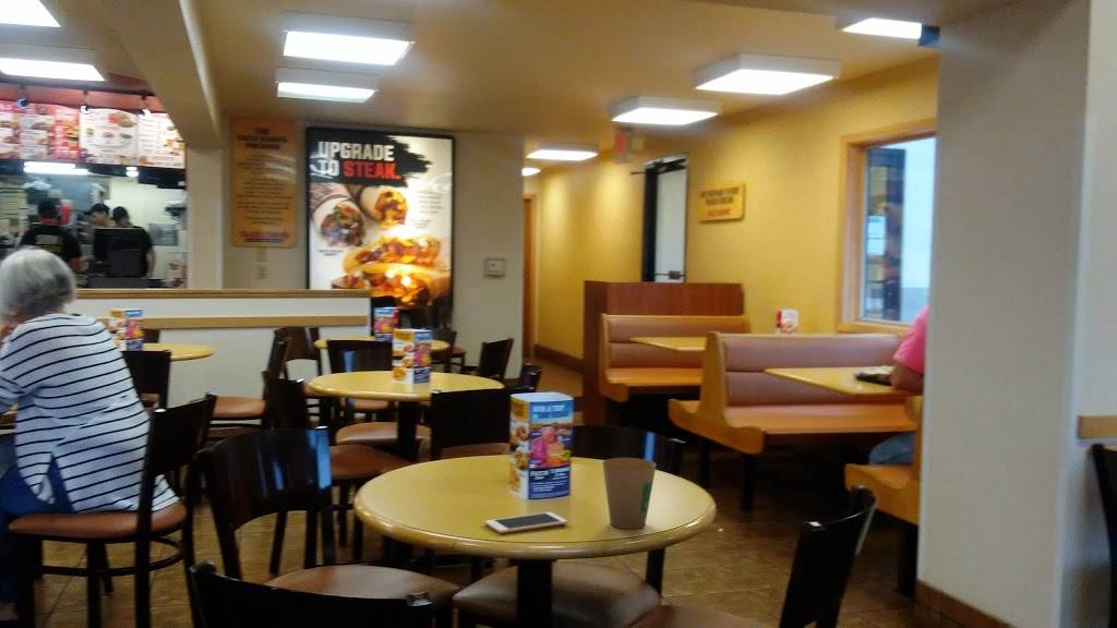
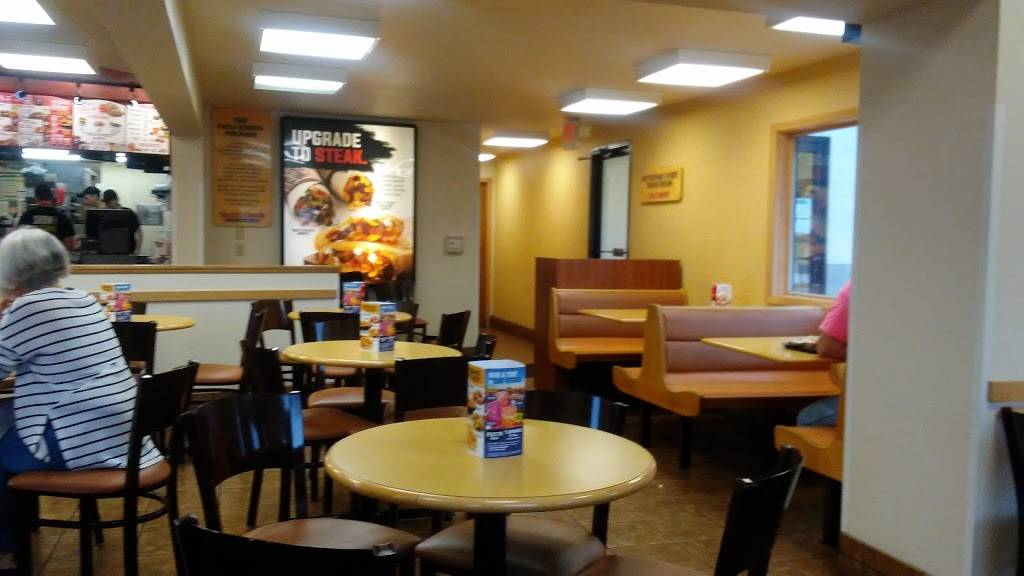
- paper cup [601,457,658,530]
- cell phone [483,511,568,534]
